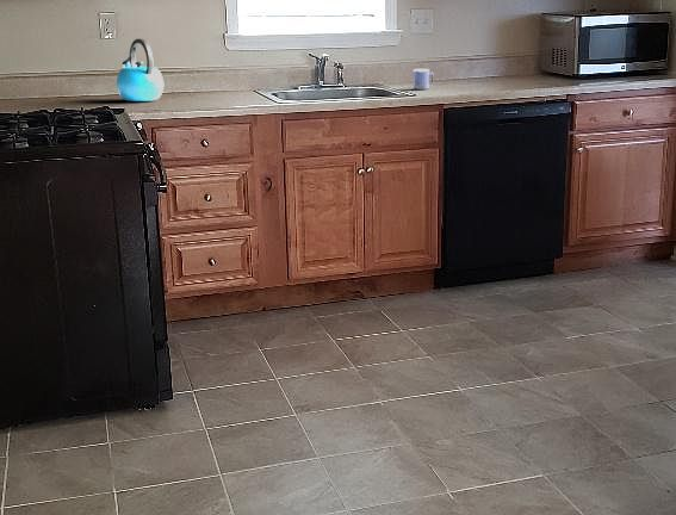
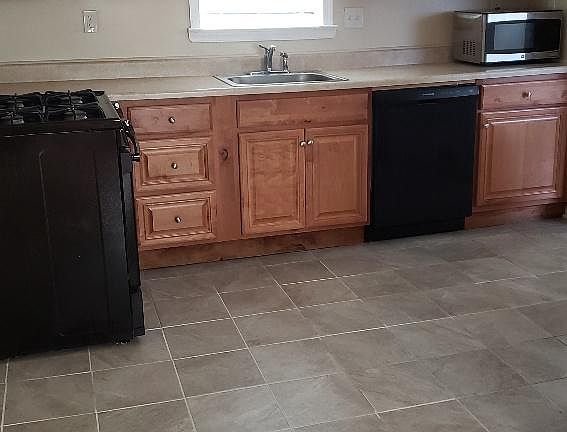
- mug [413,68,435,91]
- kettle [116,37,165,103]
